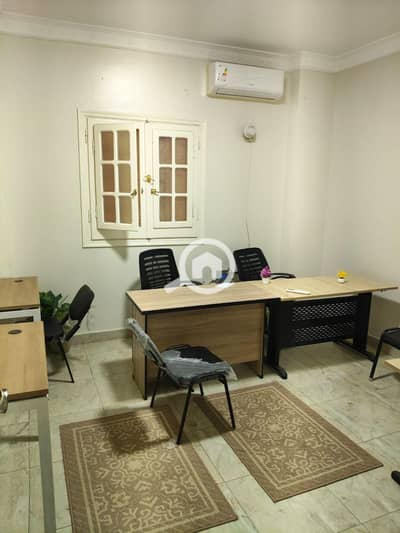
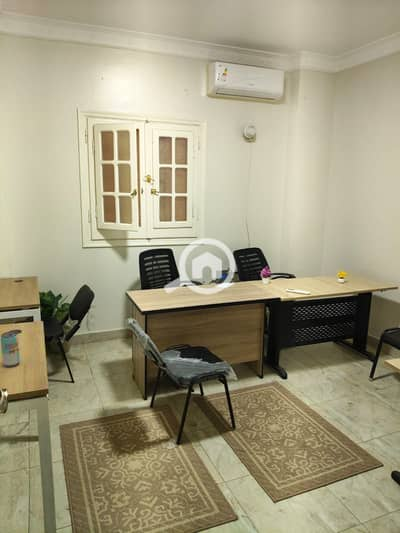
+ beverage can [0,331,21,368]
